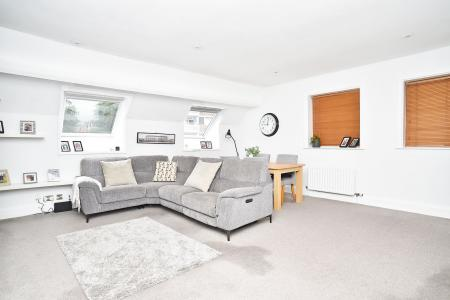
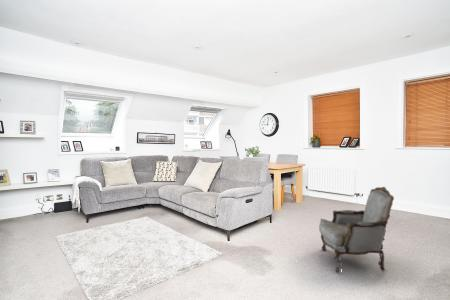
+ armchair [318,186,395,273]
